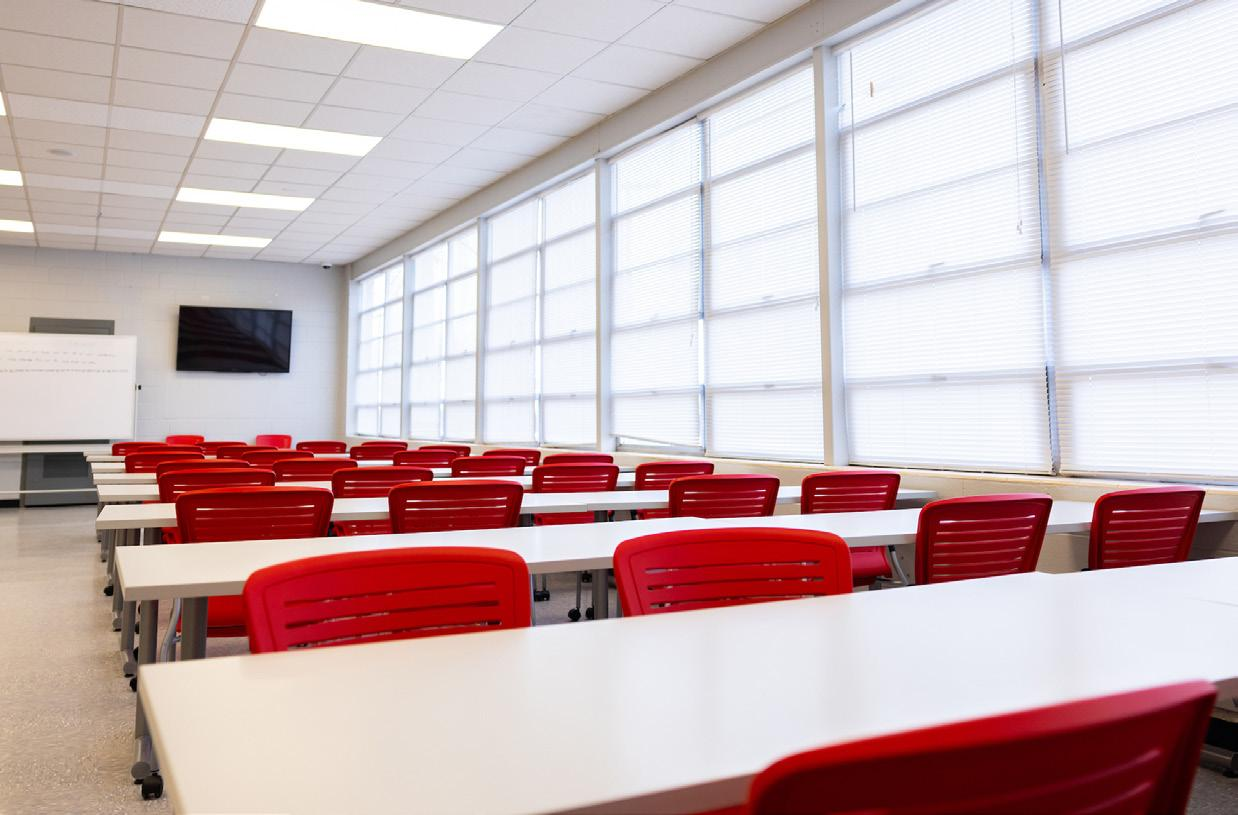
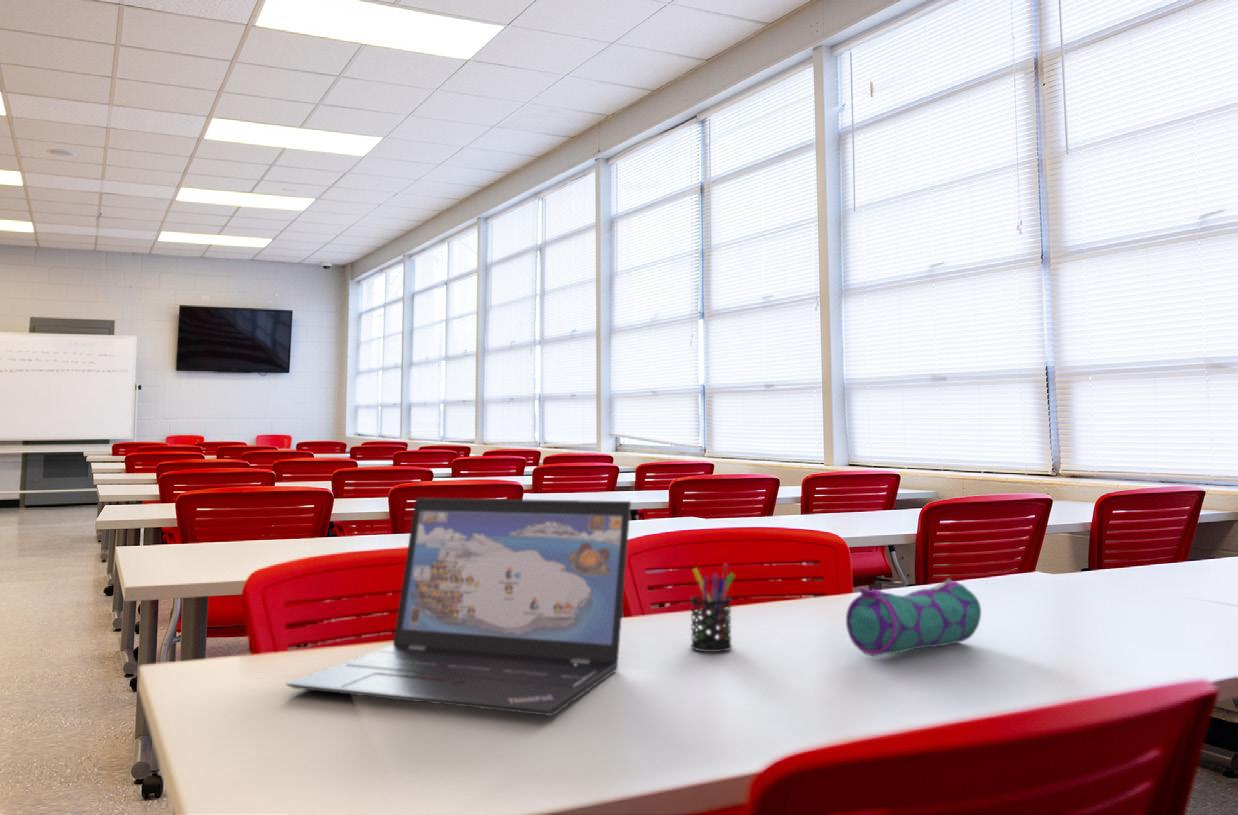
+ pen holder [689,563,736,653]
+ laptop [285,497,632,717]
+ pencil case [845,578,982,657]
